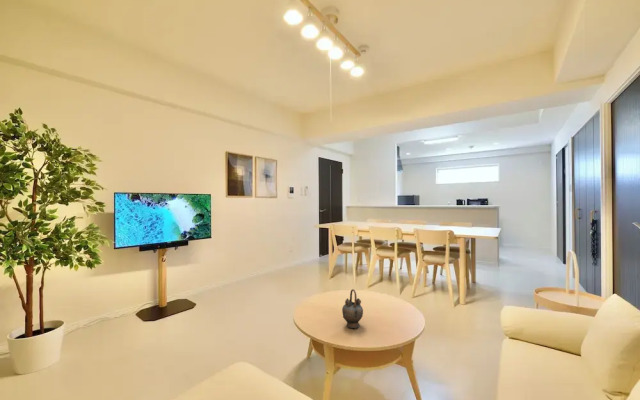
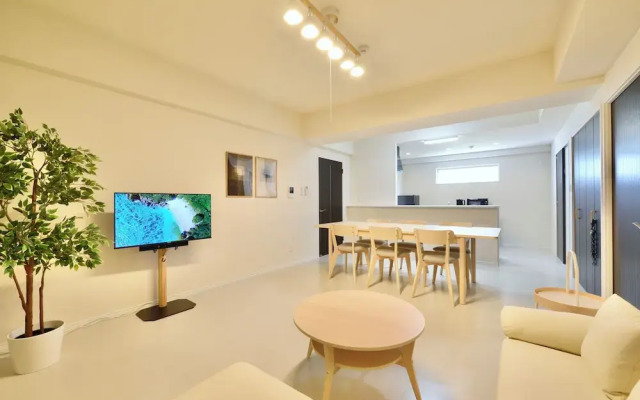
- teapot [341,288,364,329]
